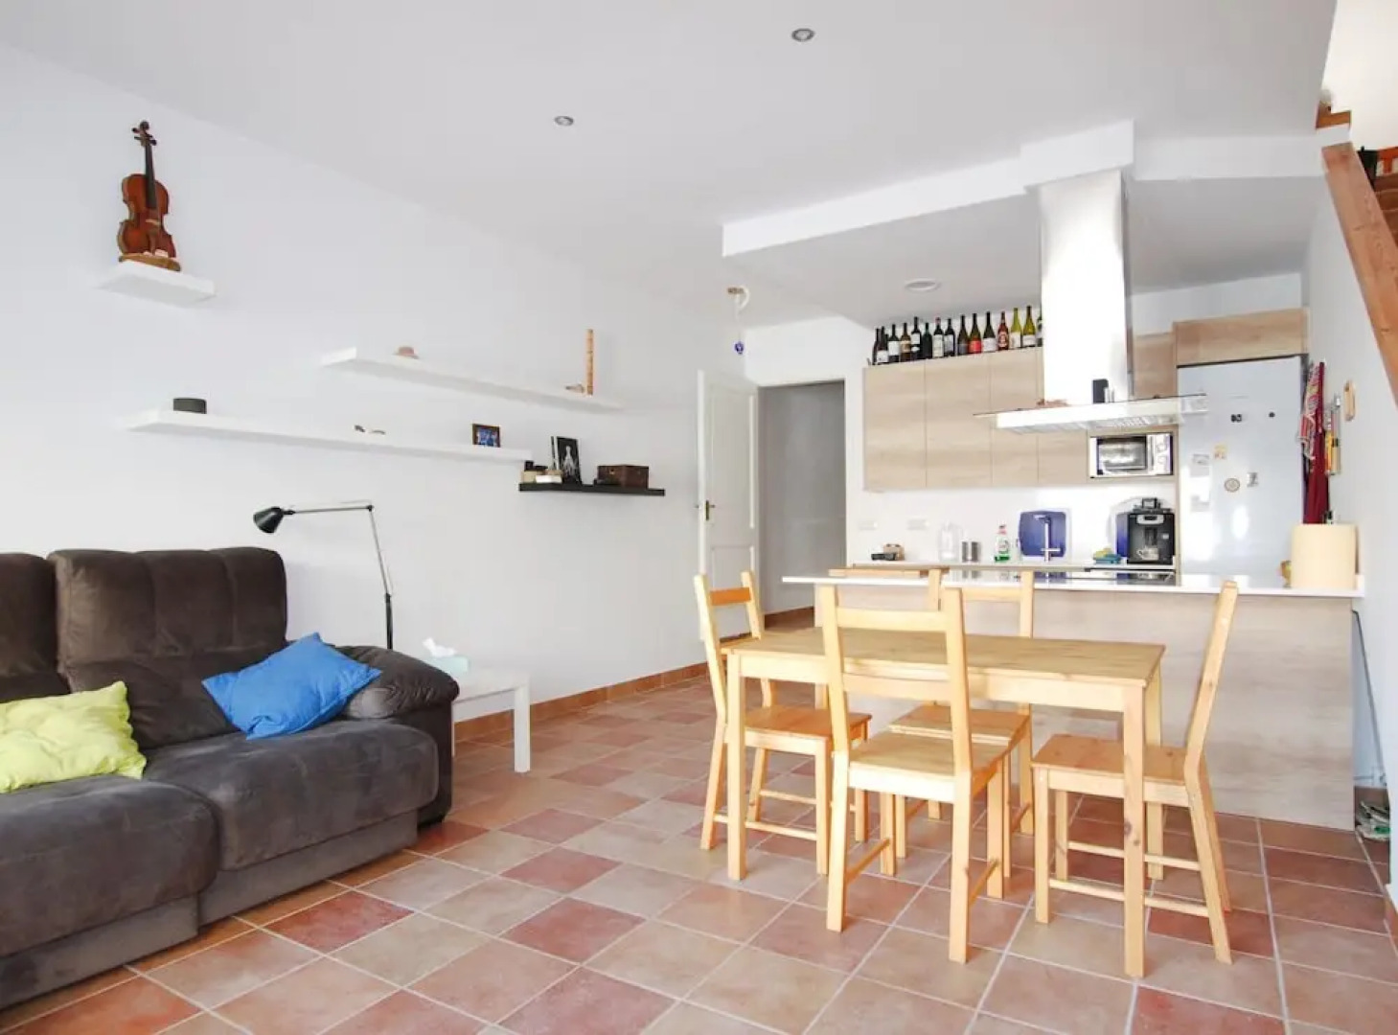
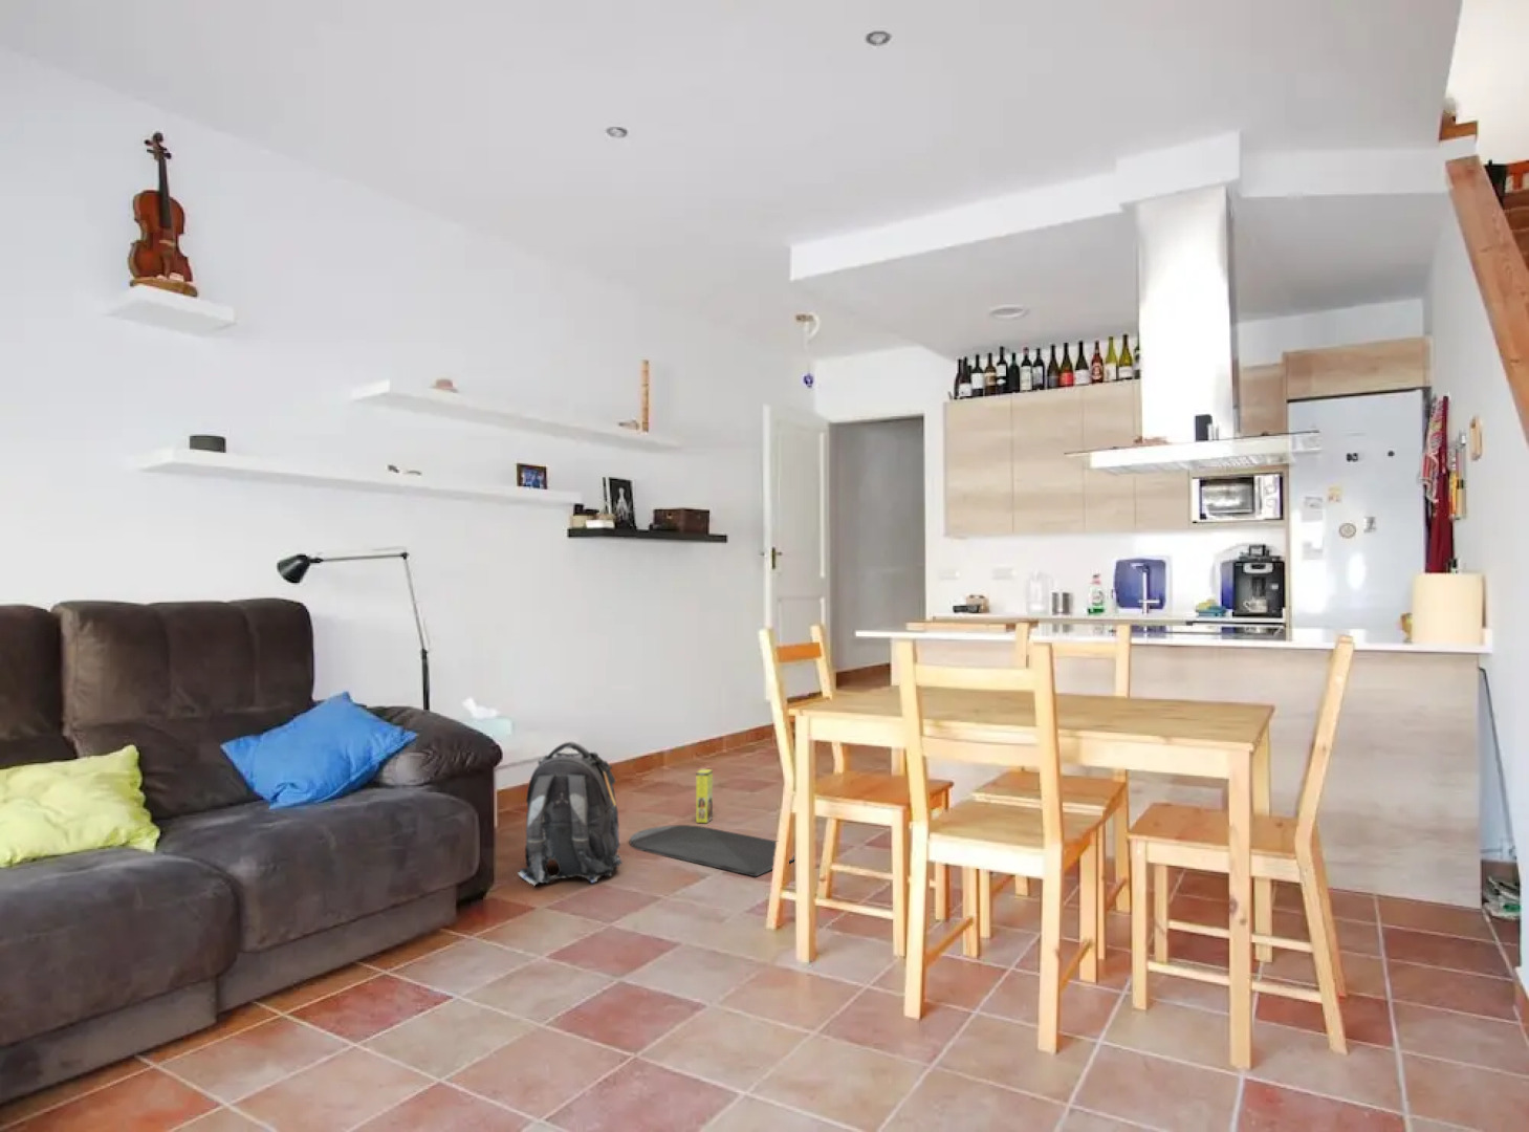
+ door mat [629,824,795,878]
+ box [694,768,713,824]
+ backpack [517,741,623,888]
